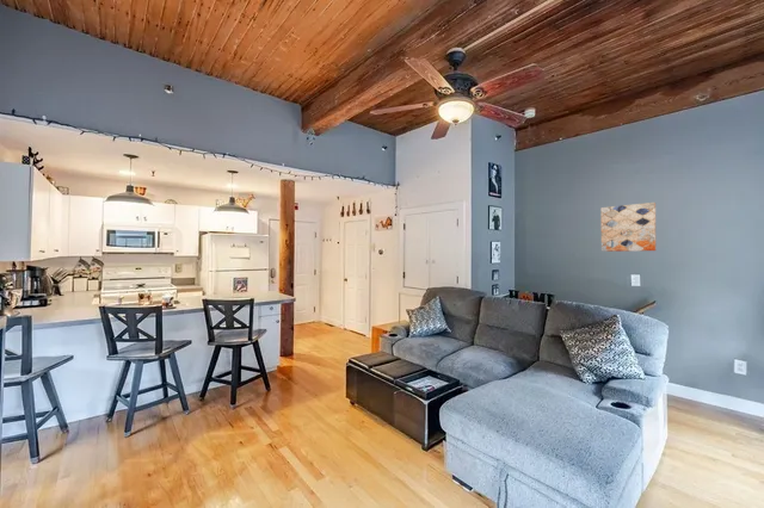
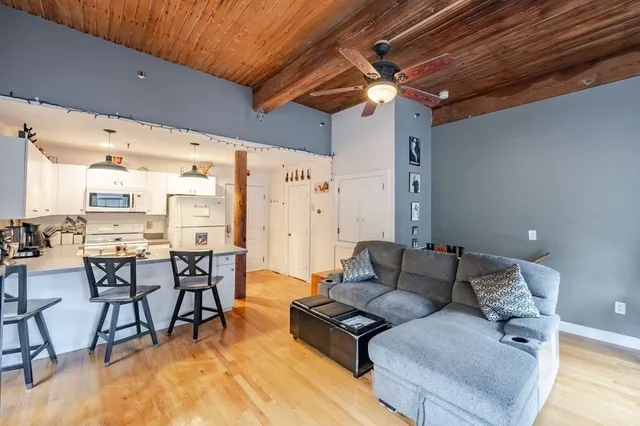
- wall art [599,202,658,253]
